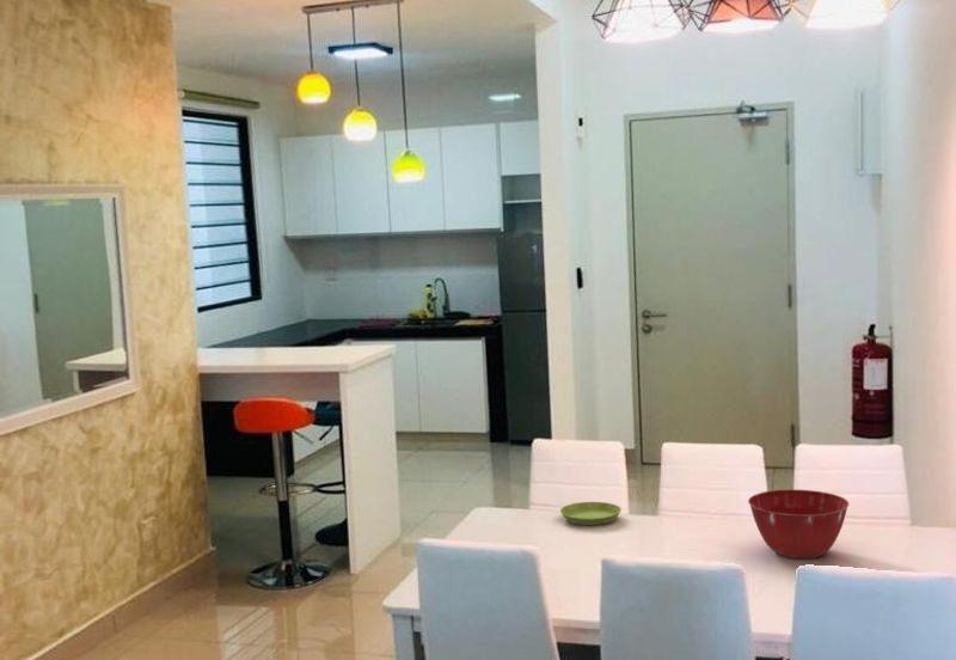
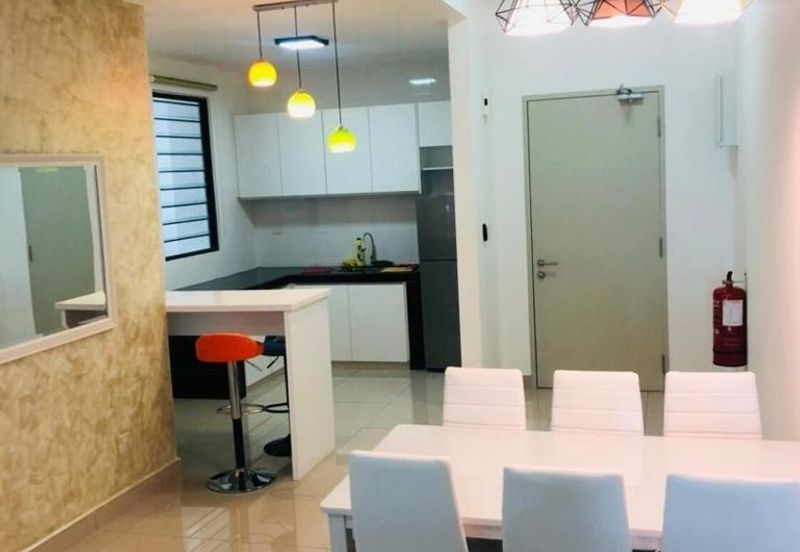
- mixing bowl [747,489,850,560]
- saucer [559,501,623,526]
